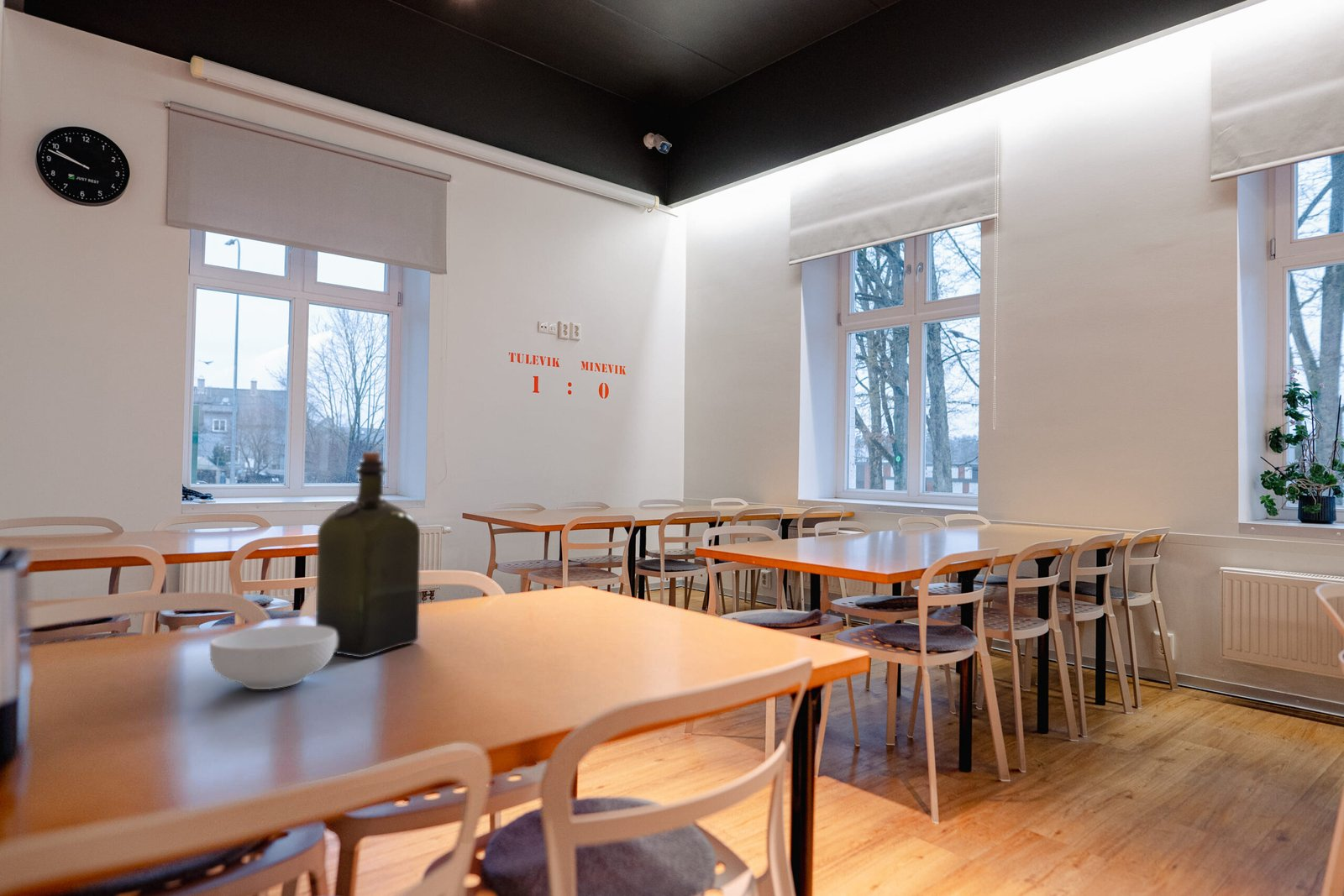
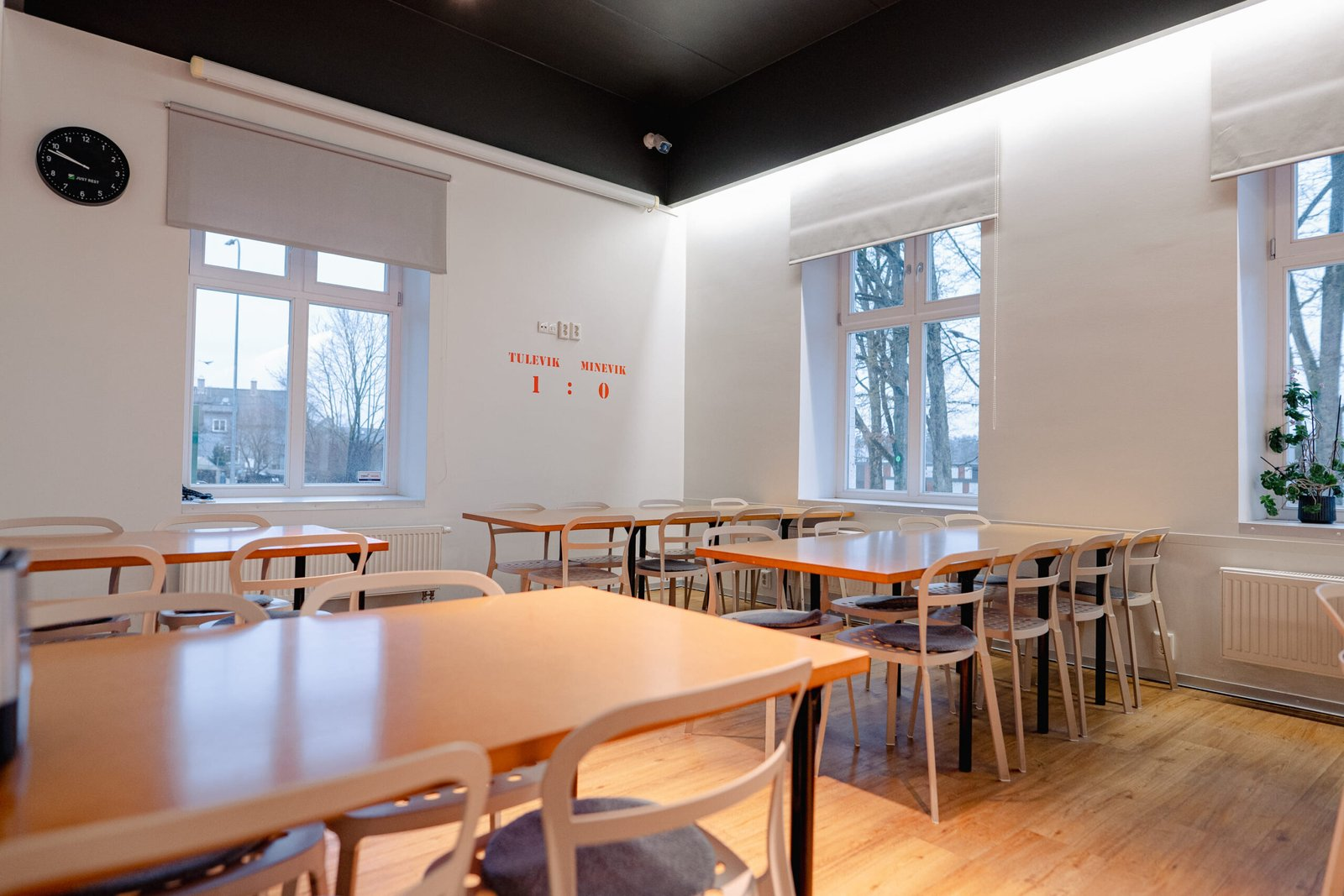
- liquor [315,451,421,658]
- cereal bowl [209,625,337,690]
